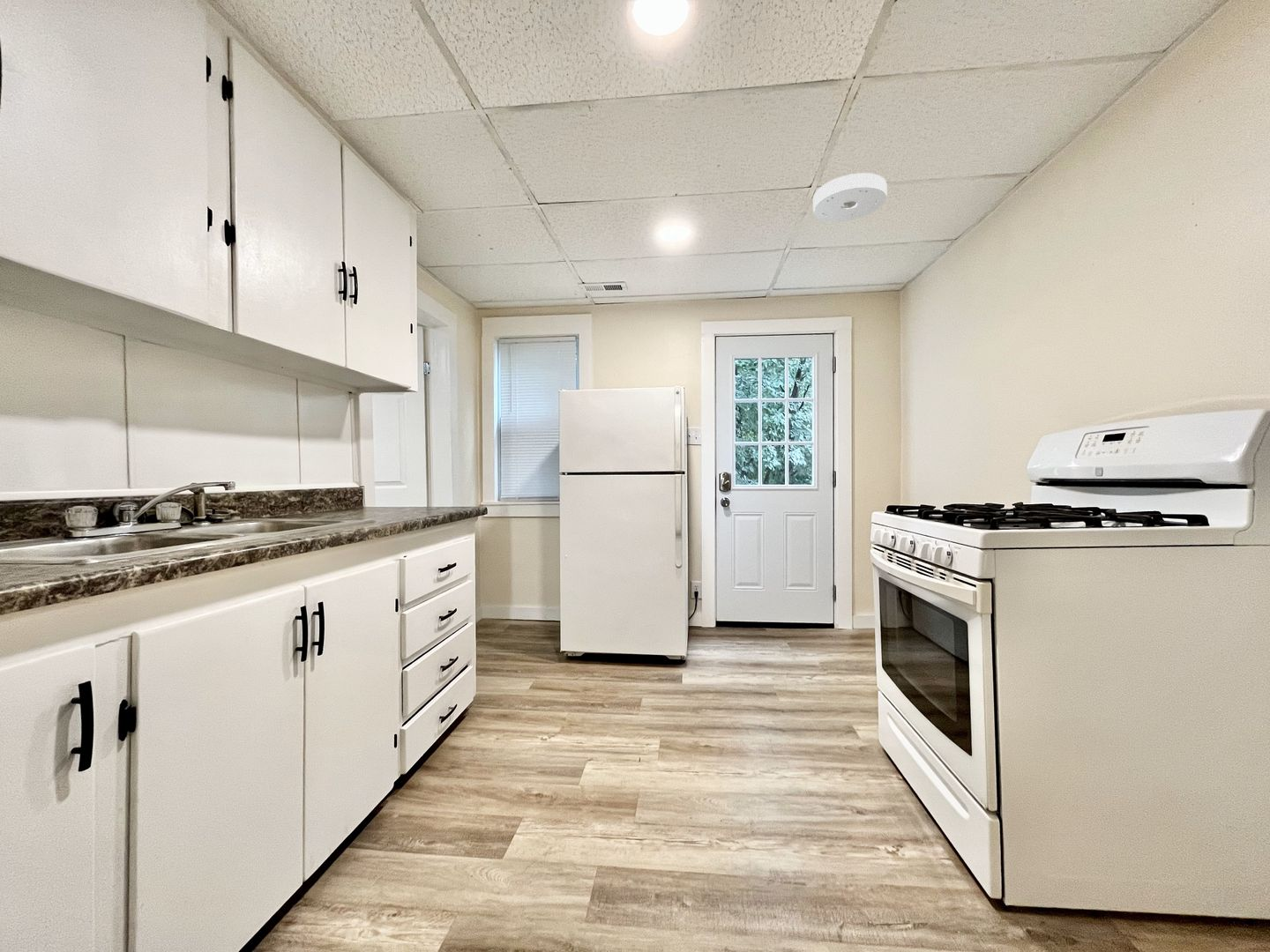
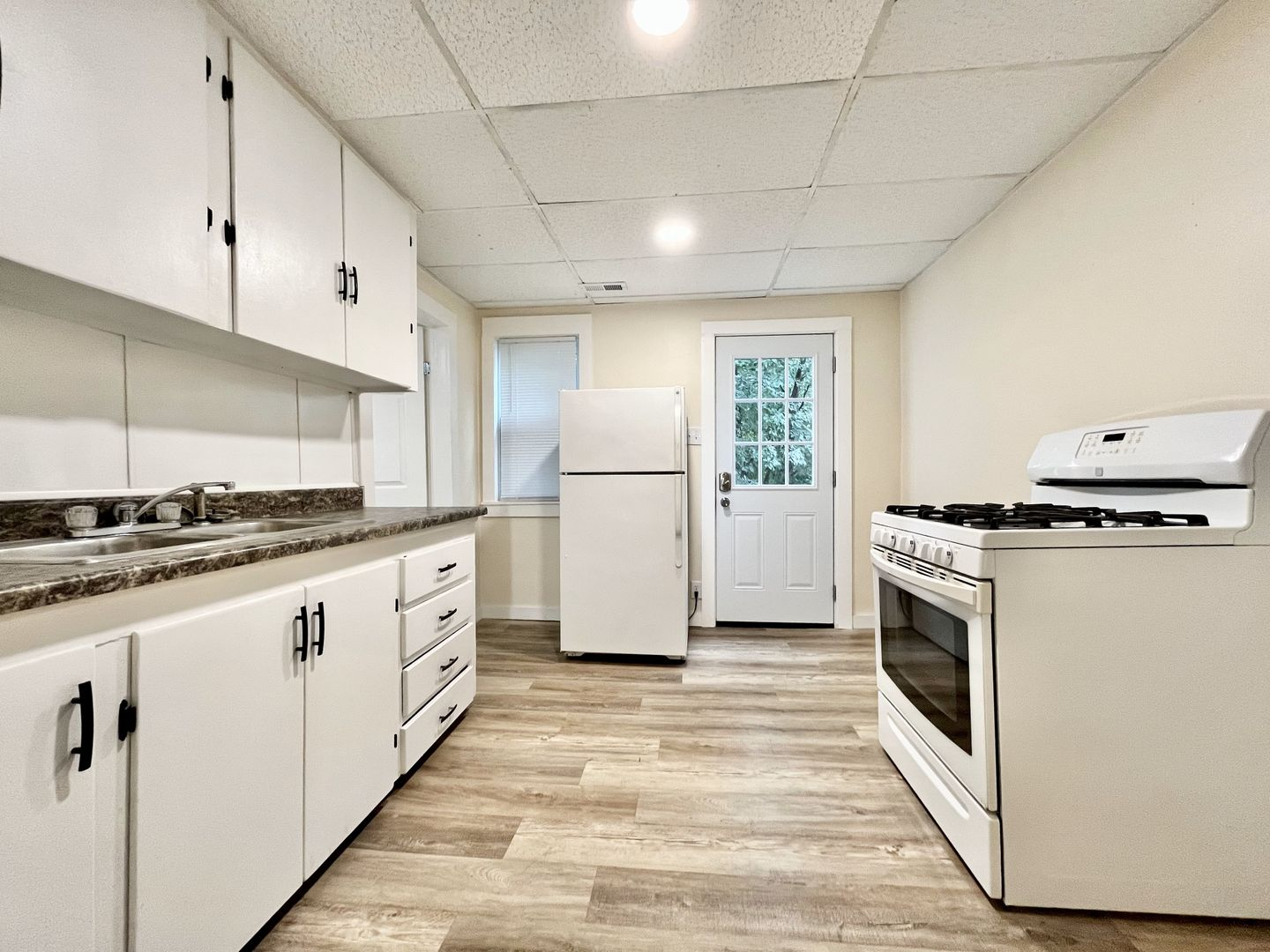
- smoke detector [812,172,888,223]
